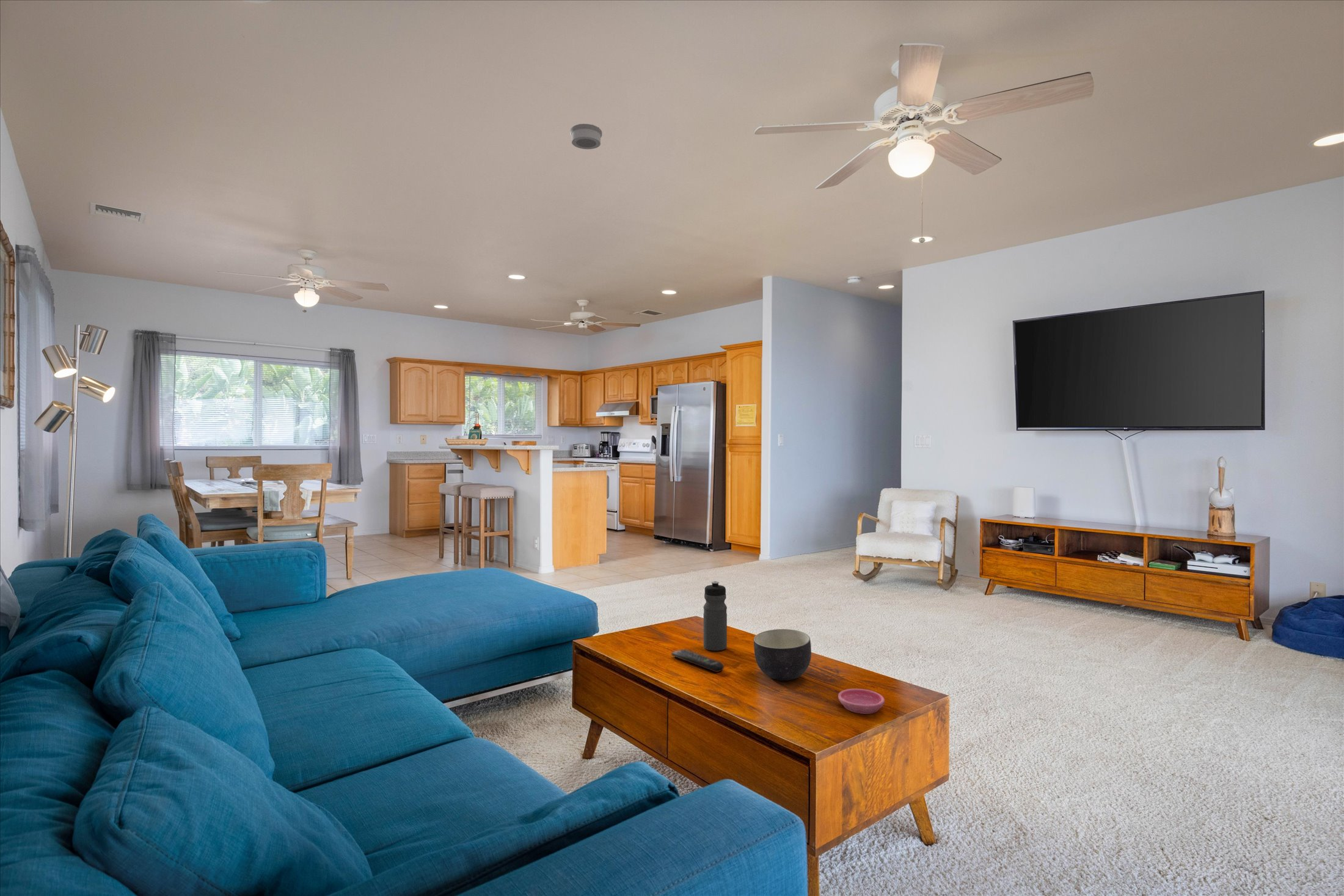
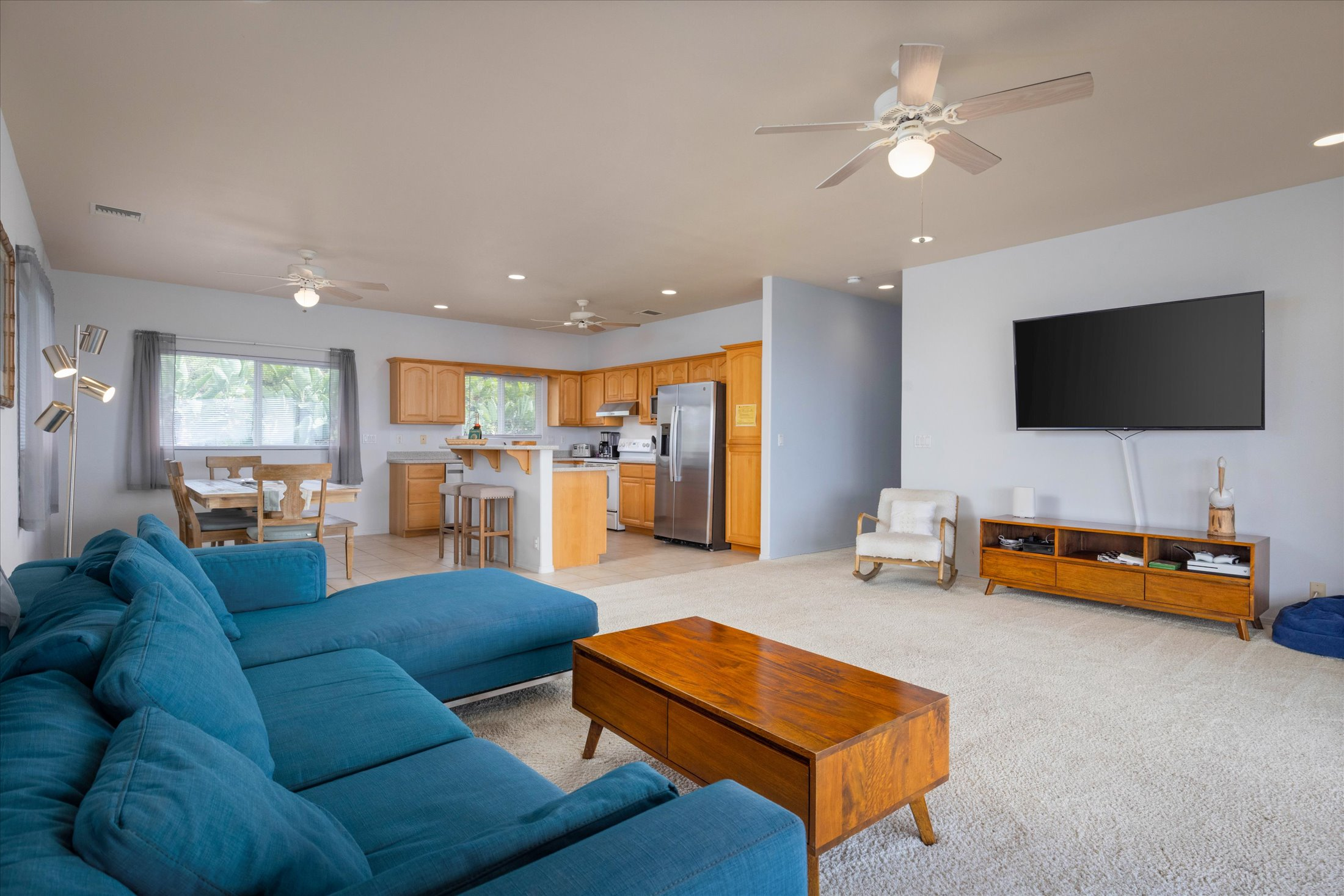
- remote control [671,649,725,673]
- bowl [753,628,812,681]
- smoke detector [569,123,602,150]
- water bottle [703,581,728,652]
- saucer [838,688,885,715]
